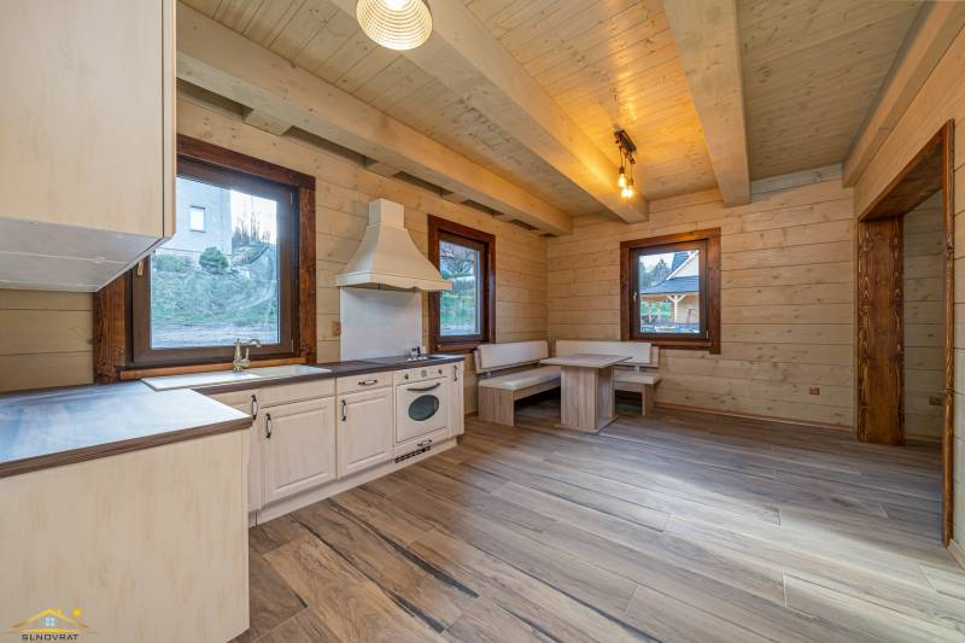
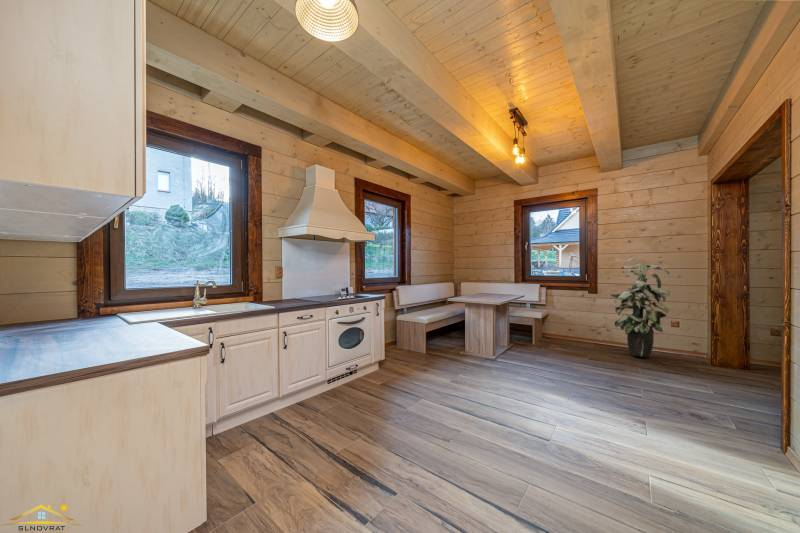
+ indoor plant [609,258,671,358]
